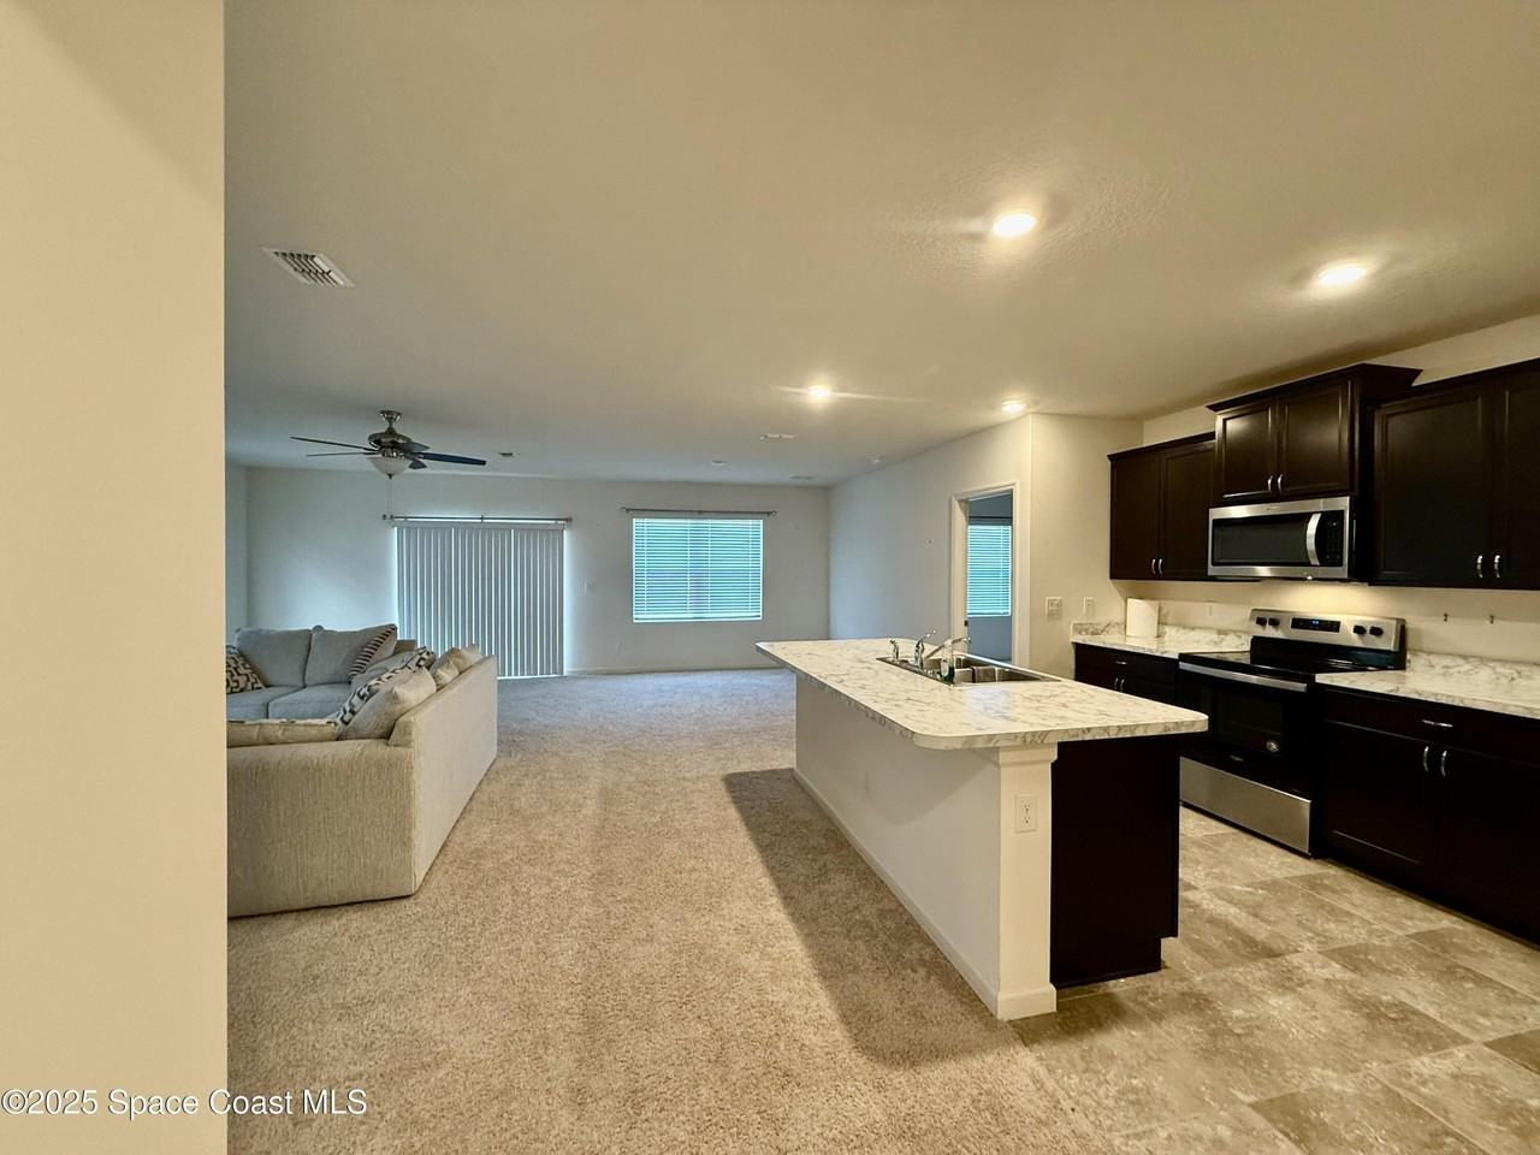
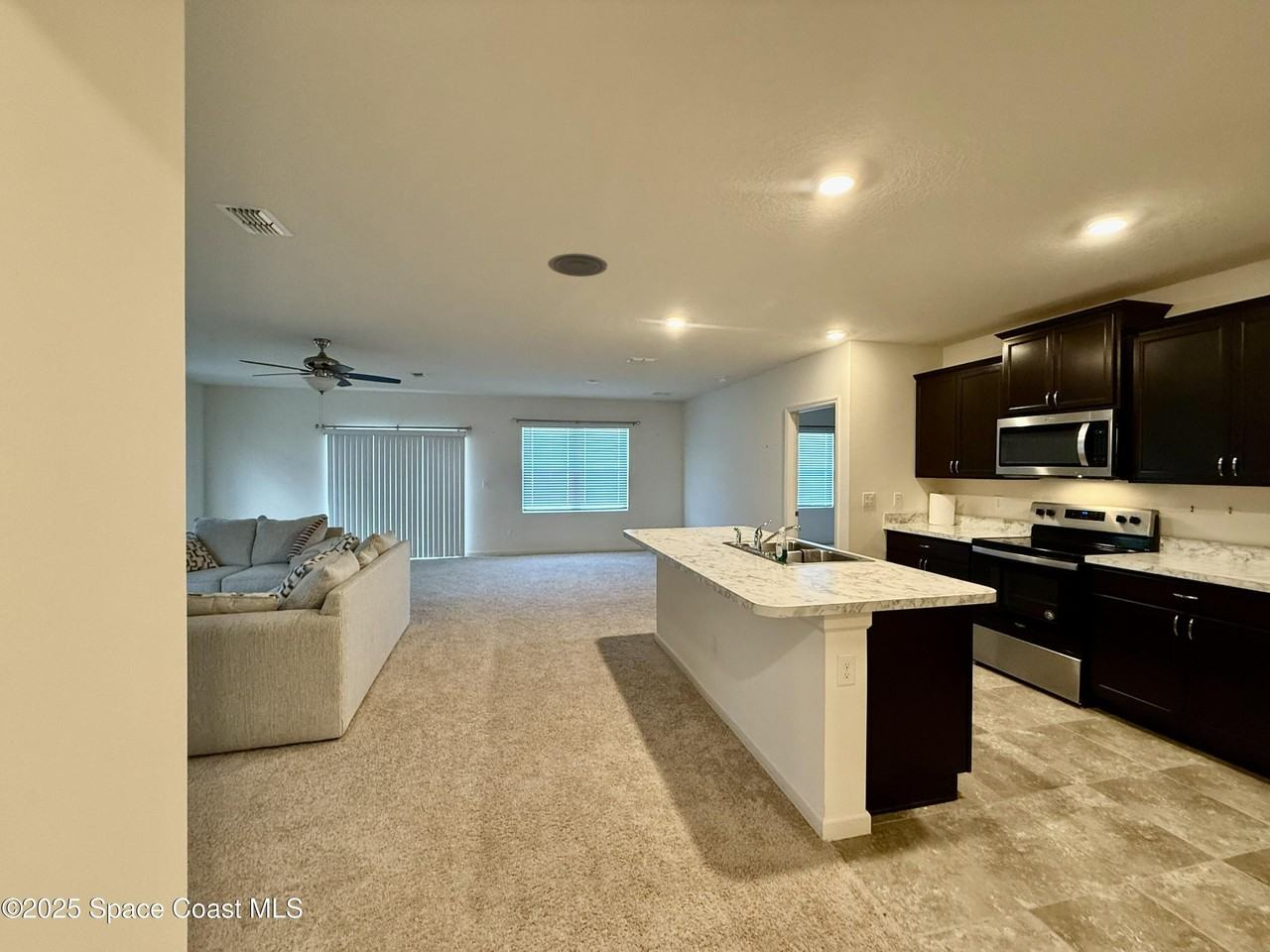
+ recessed light [547,252,608,278]
